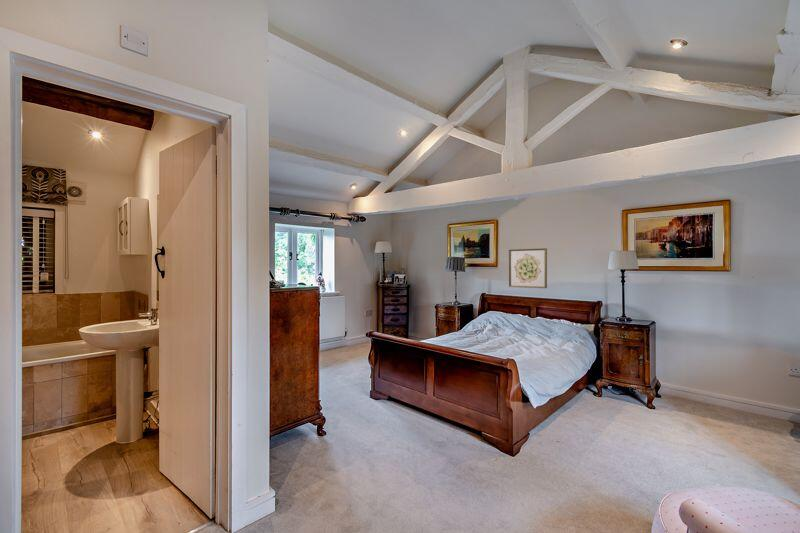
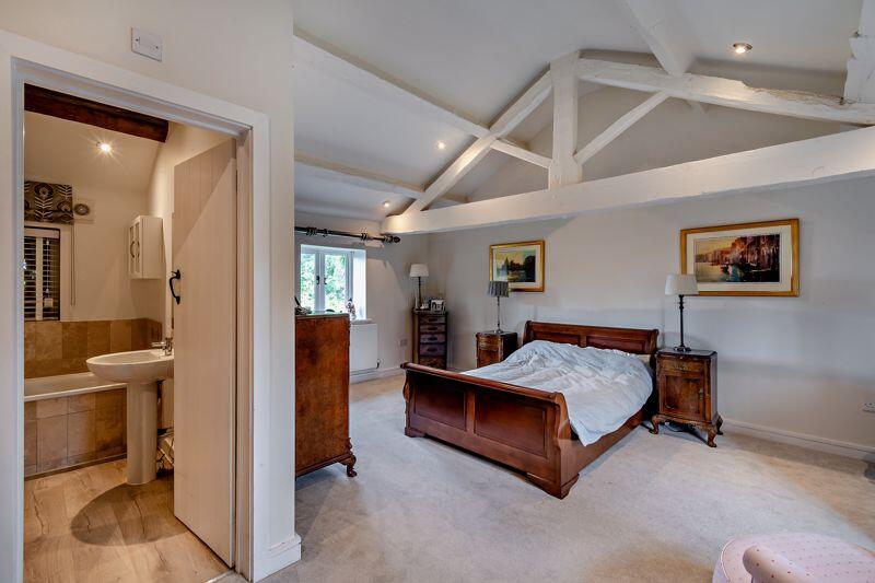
- wall art [508,247,548,289]
